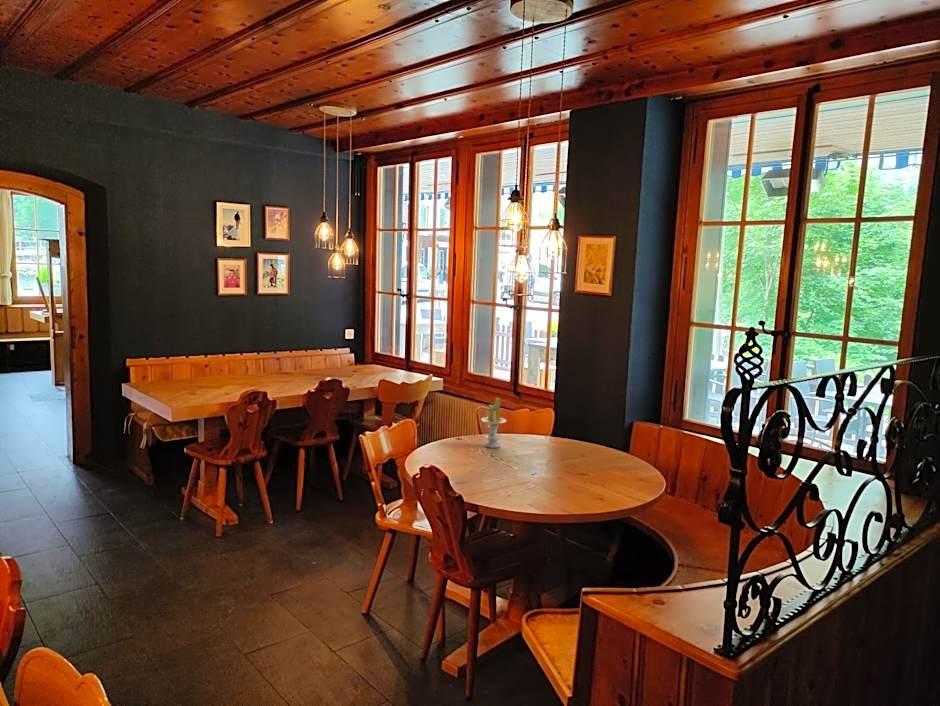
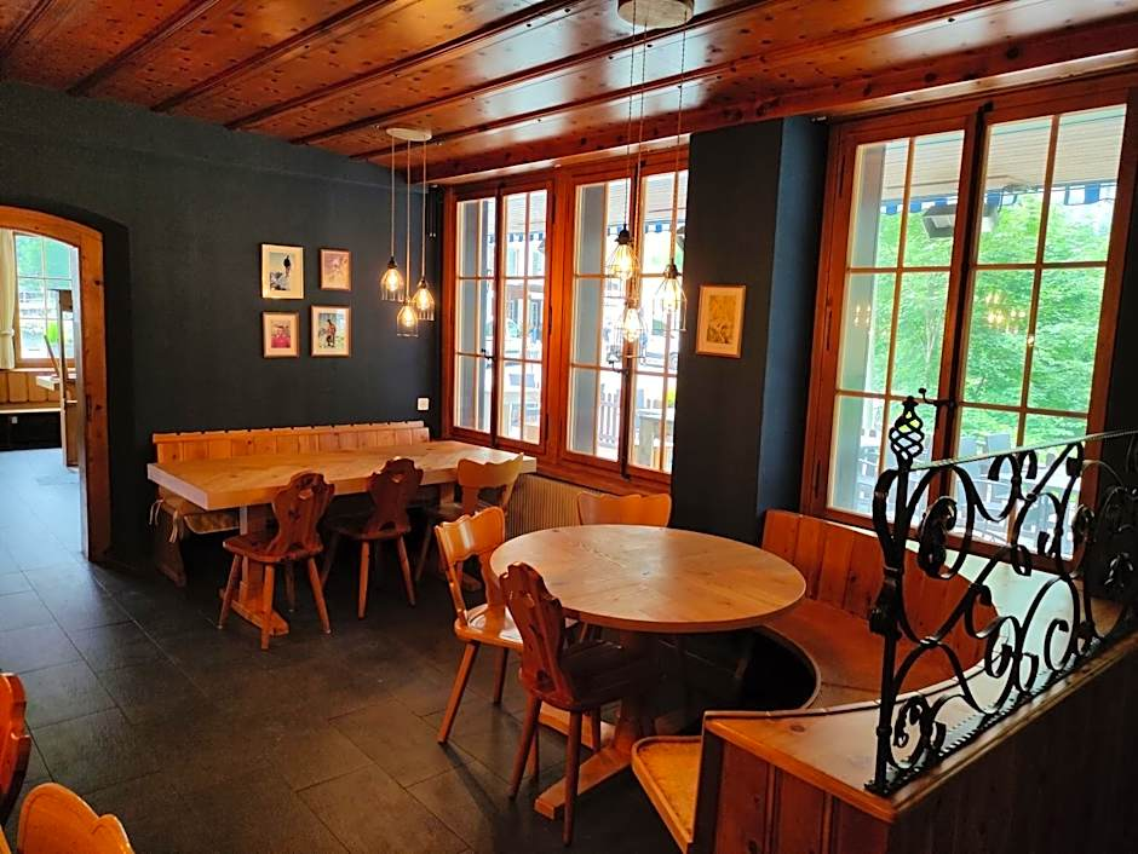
- candle [480,397,507,449]
